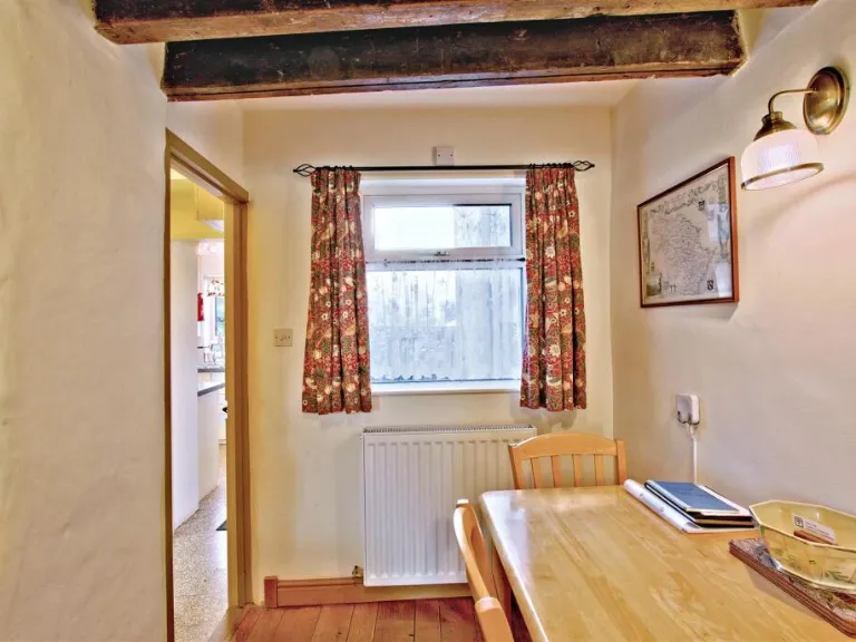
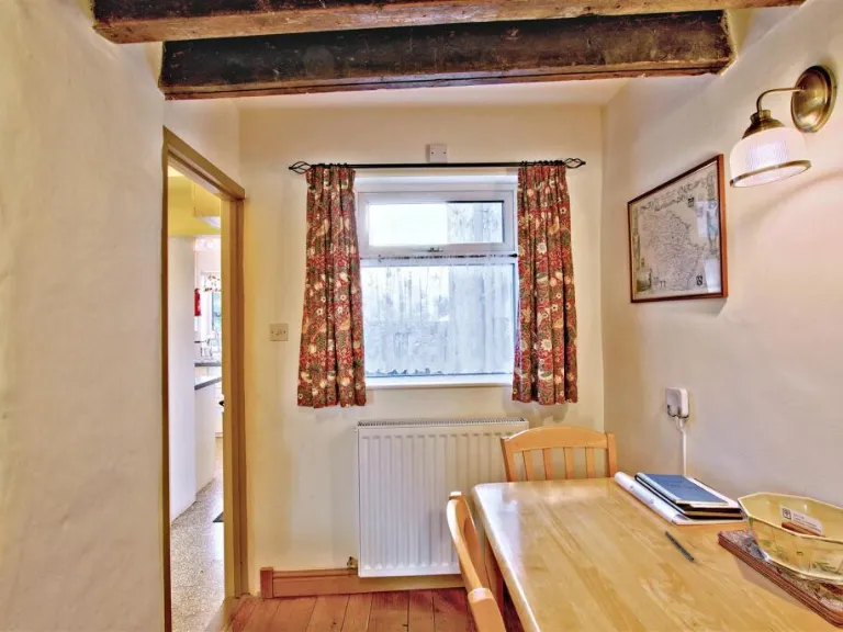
+ pen [664,530,695,562]
